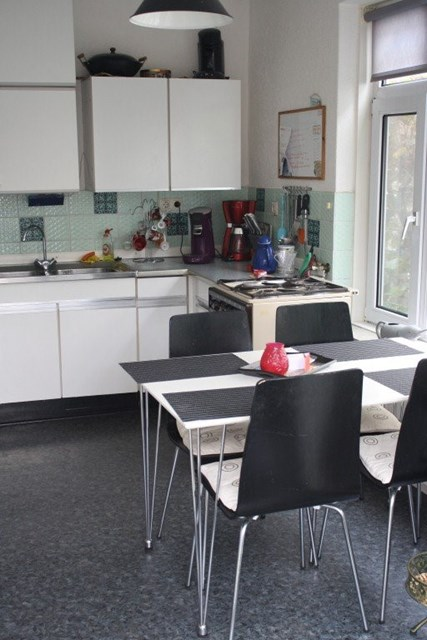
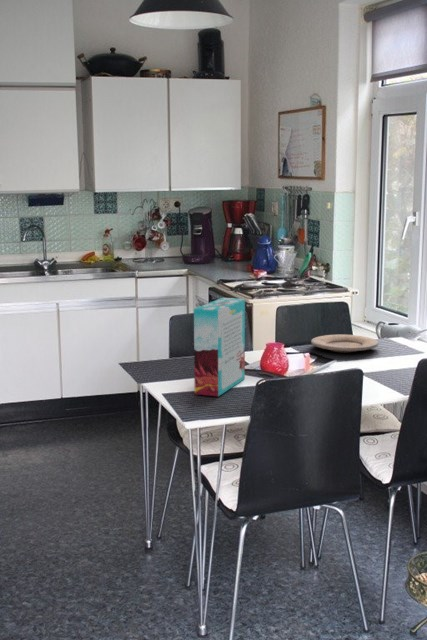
+ plate [310,334,380,354]
+ cereal box [193,297,246,398]
